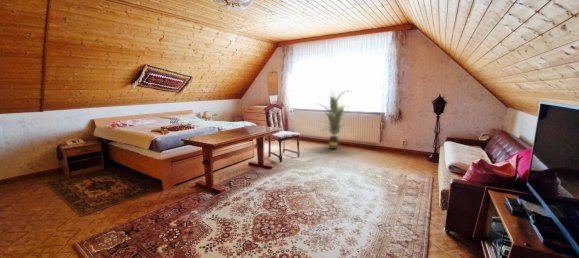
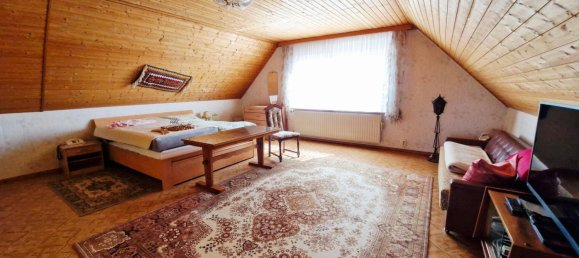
- indoor plant [317,87,352,150]
